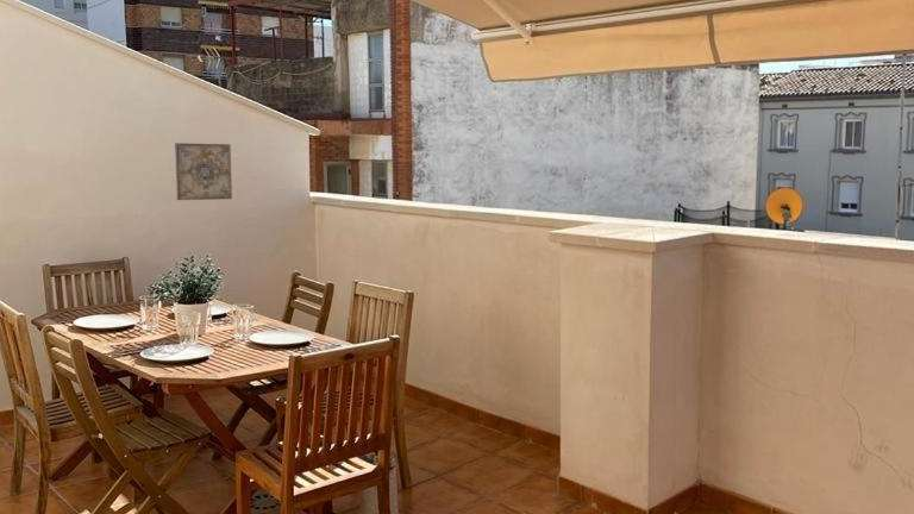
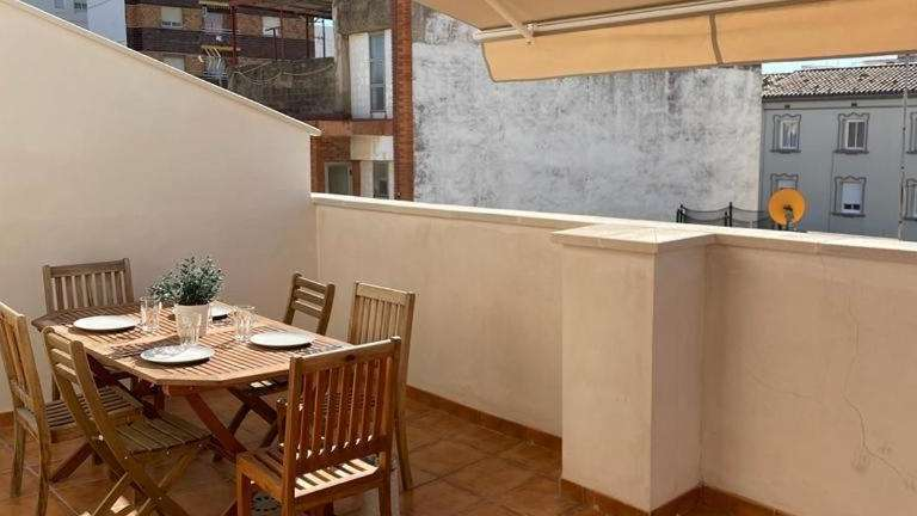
- wall art [174,142,233,201]
